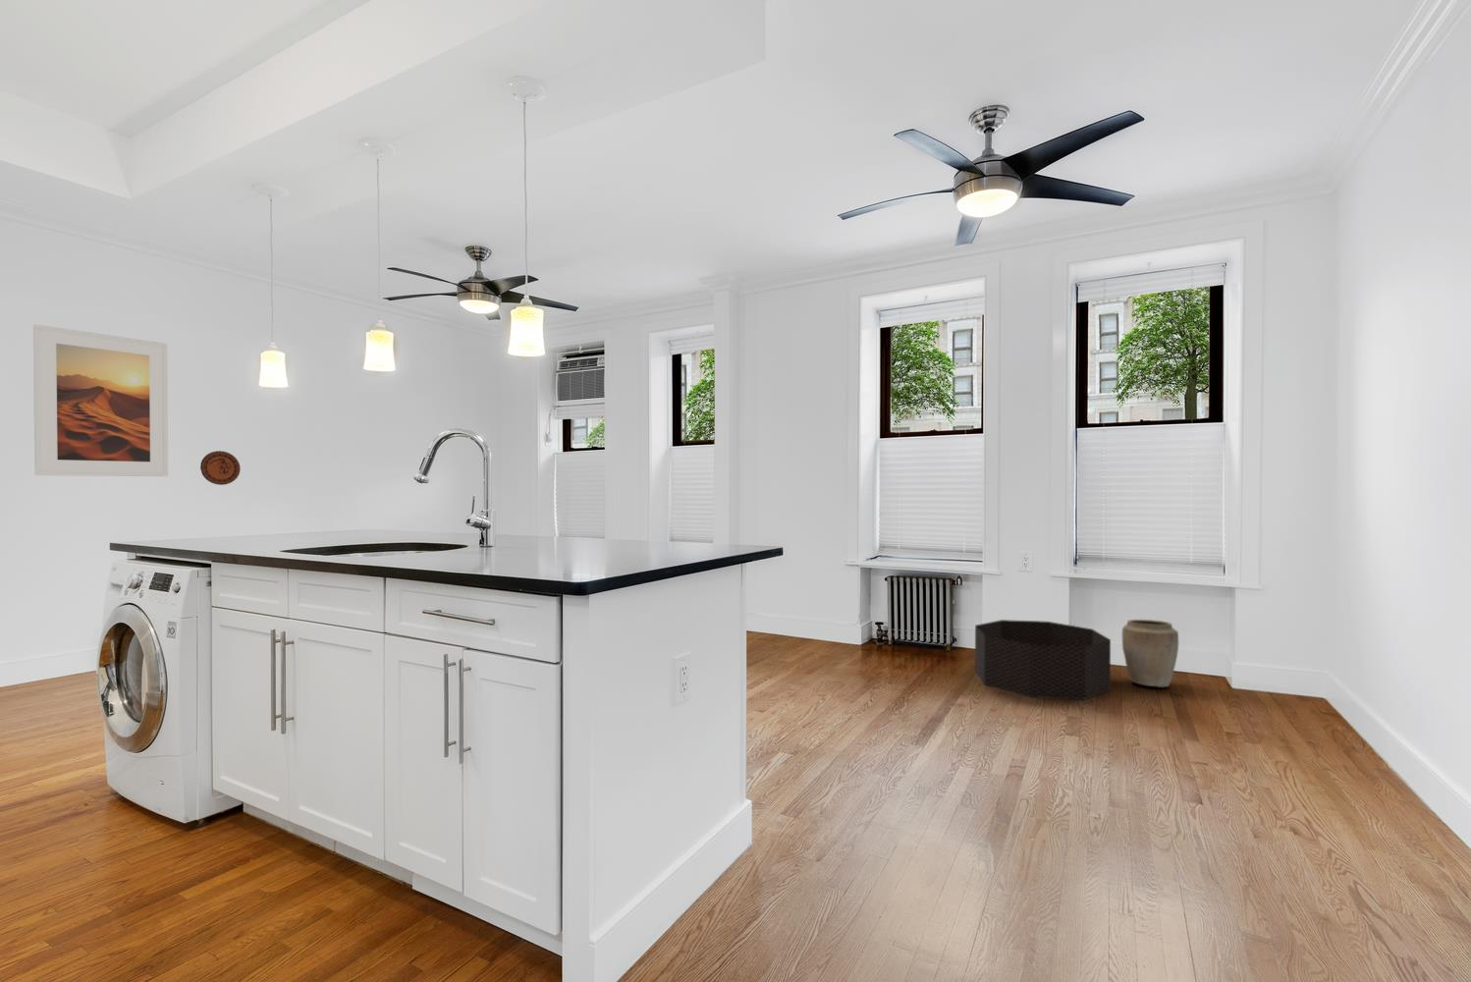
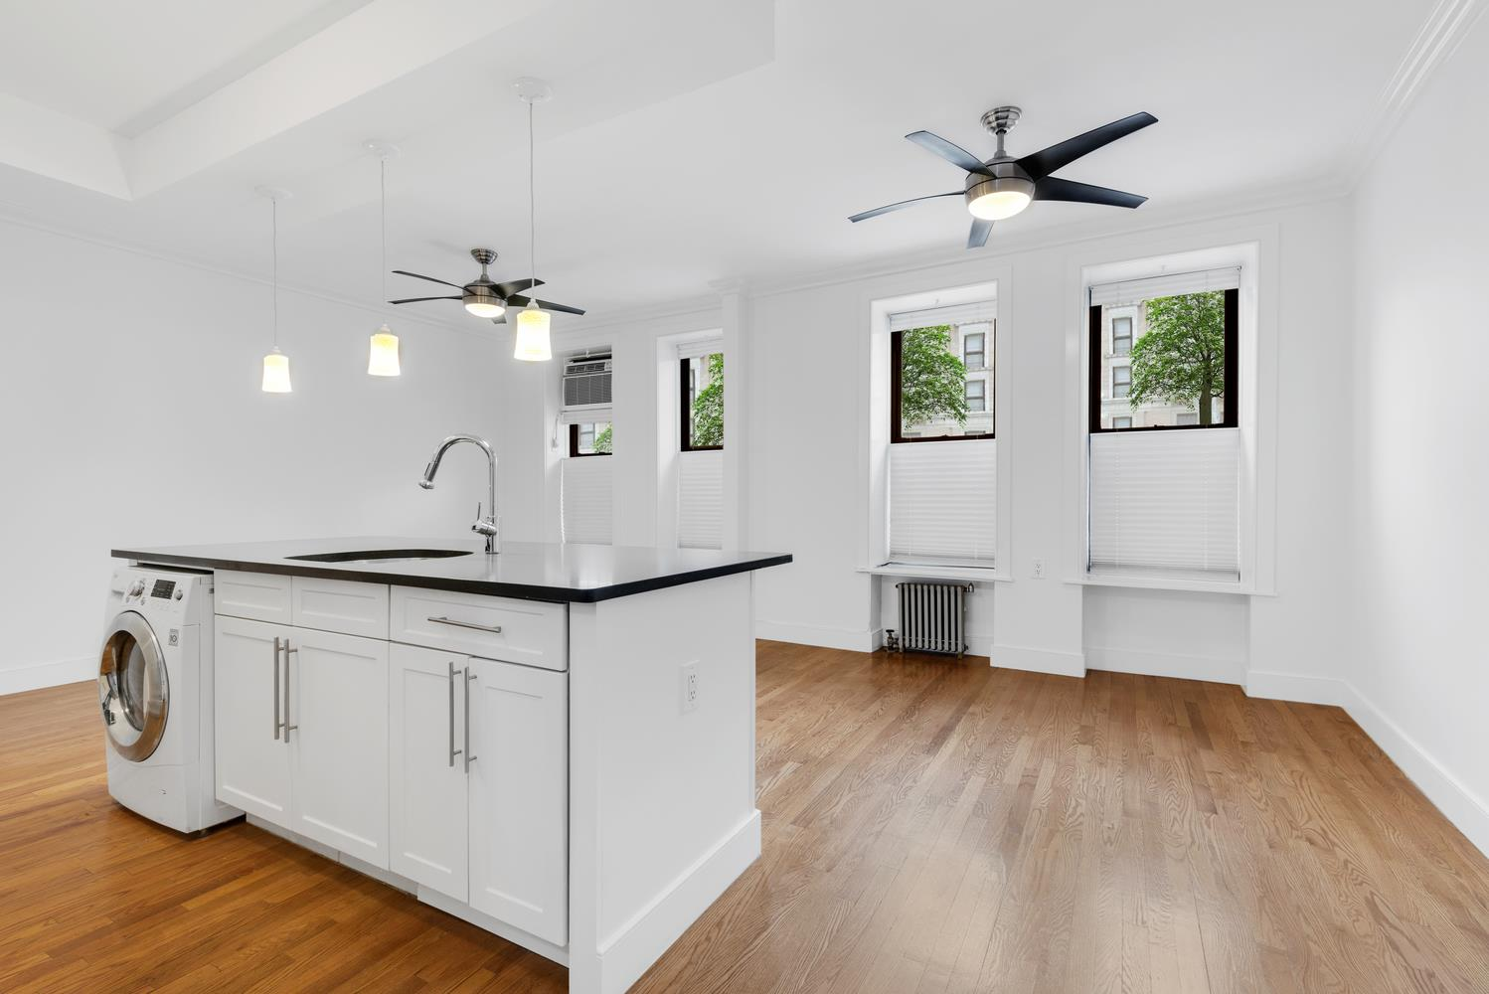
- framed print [33,323,169,477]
- decorative plate [199,449,241,487]
- vase [1121,618,1179,688]
- napkin ring [974,618,1111,701]
